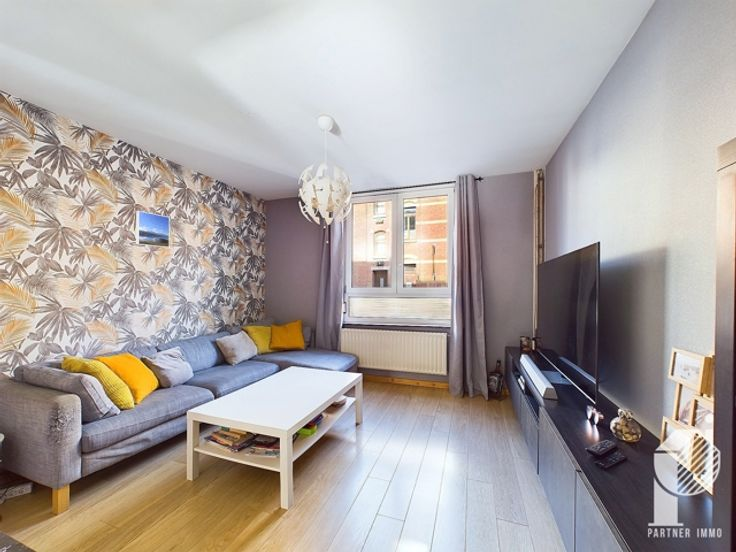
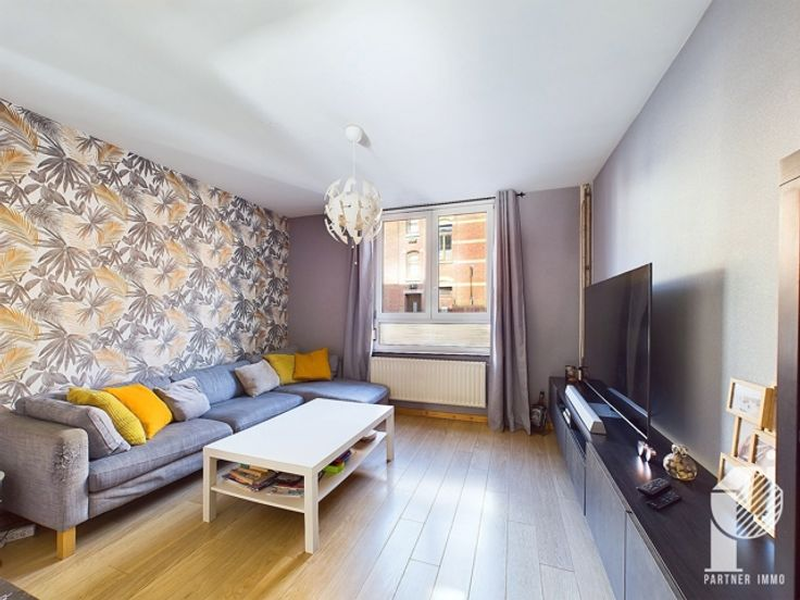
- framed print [135,210,171,248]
